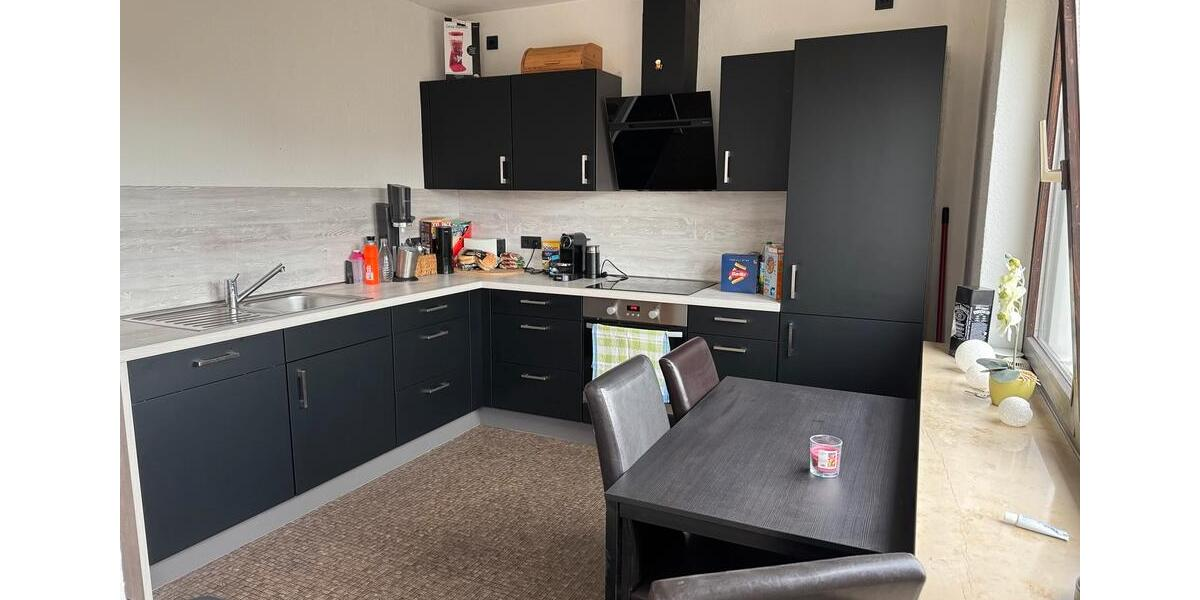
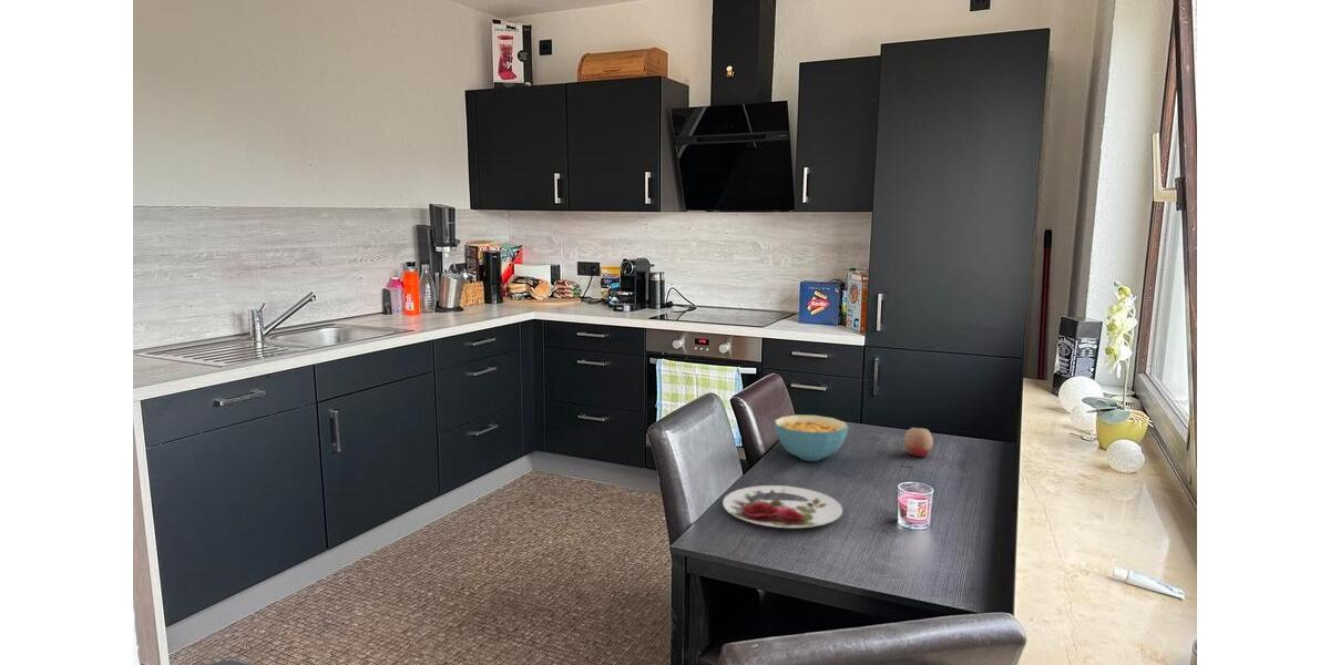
+ cereal bowl [774,413,849,462]
+ fruit [902,427,934,458]
+ plate [722,484,843,529]
